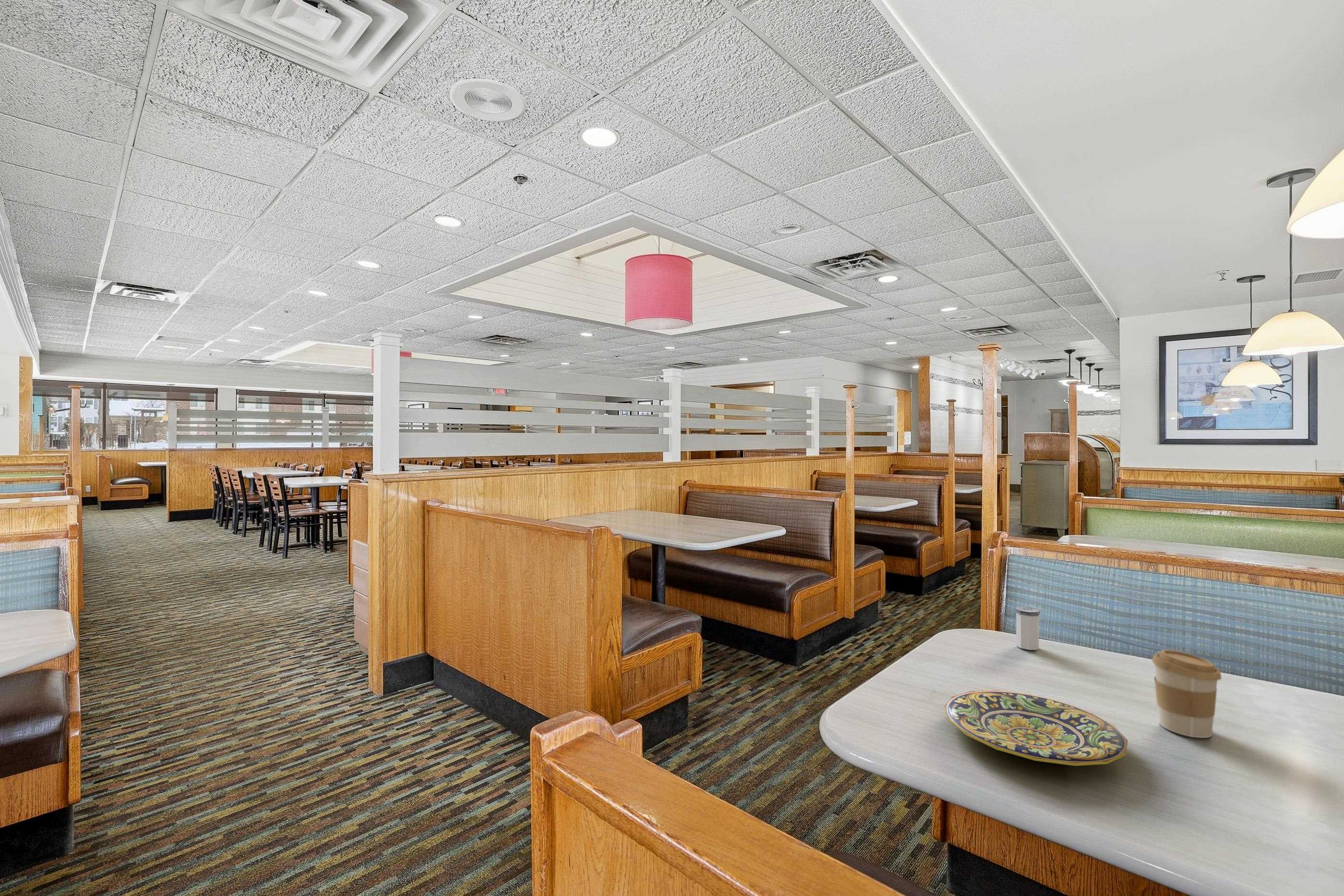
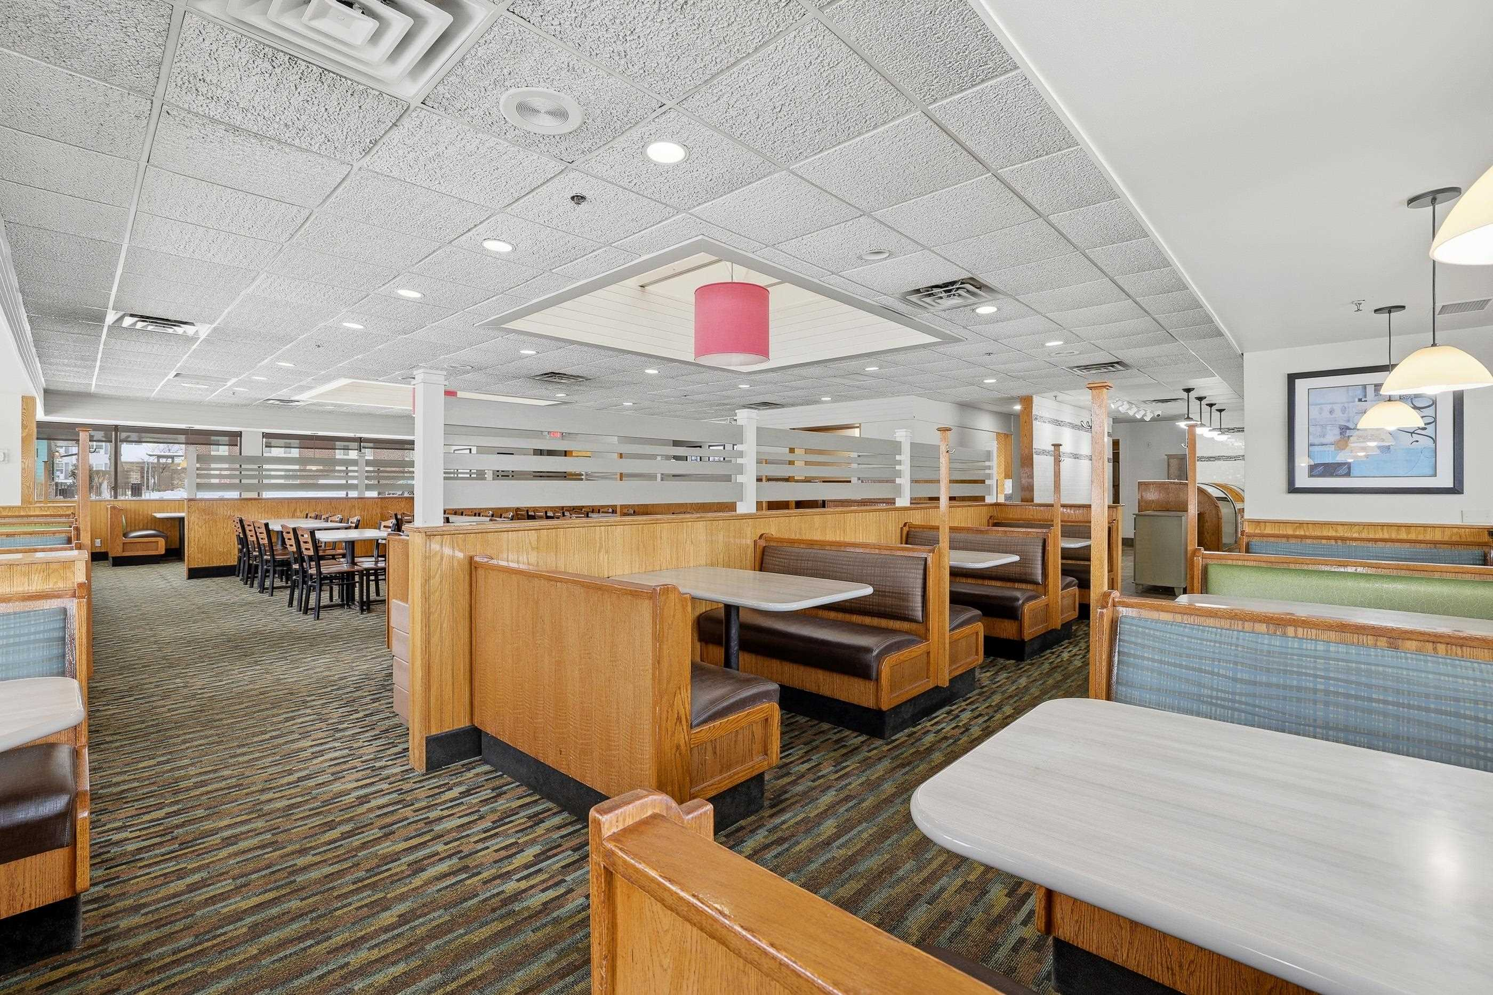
- coffee cup [1152,649,1222,739]
- plate [944,690,1128,766]
- salt shaker [1015,606,1041,650]
